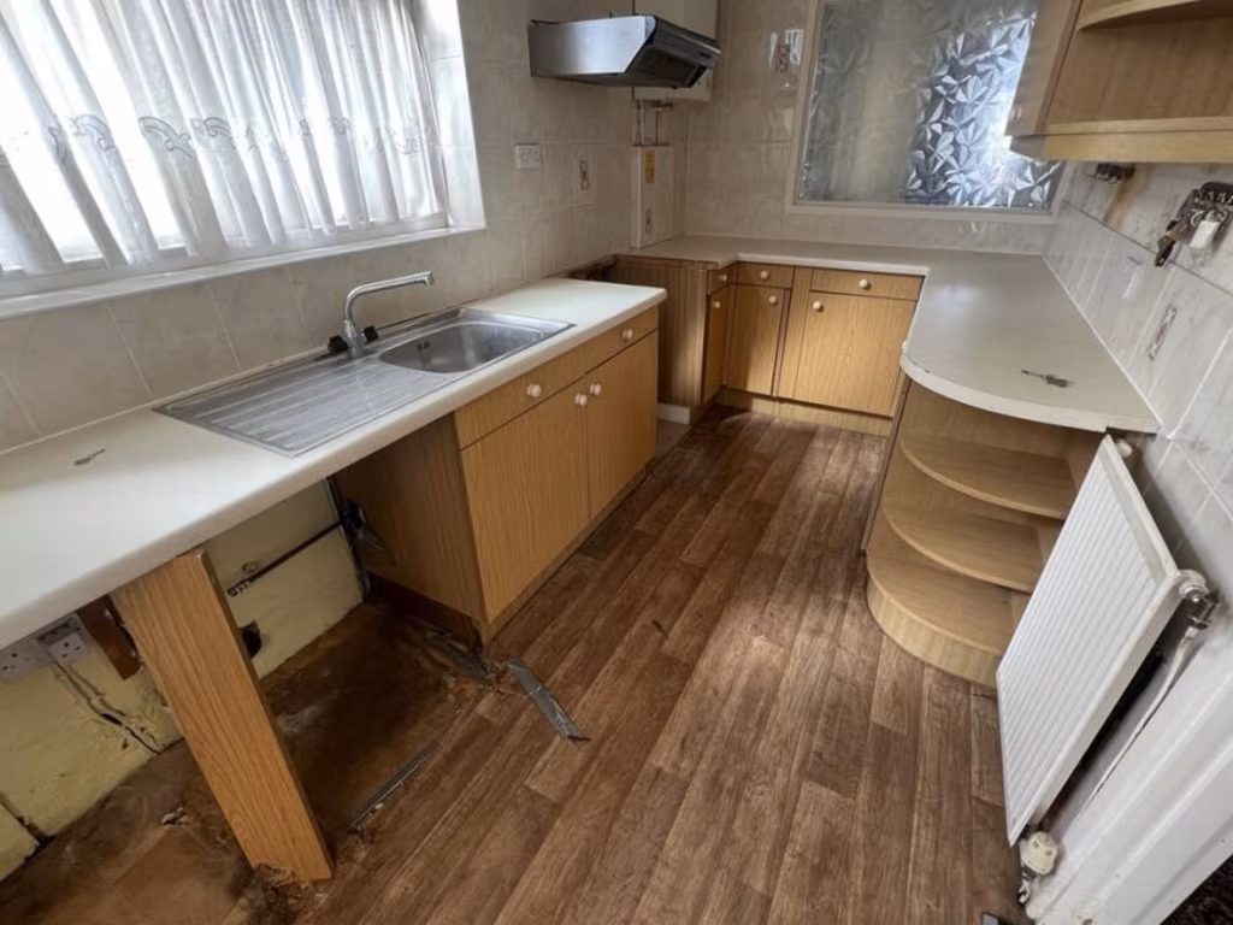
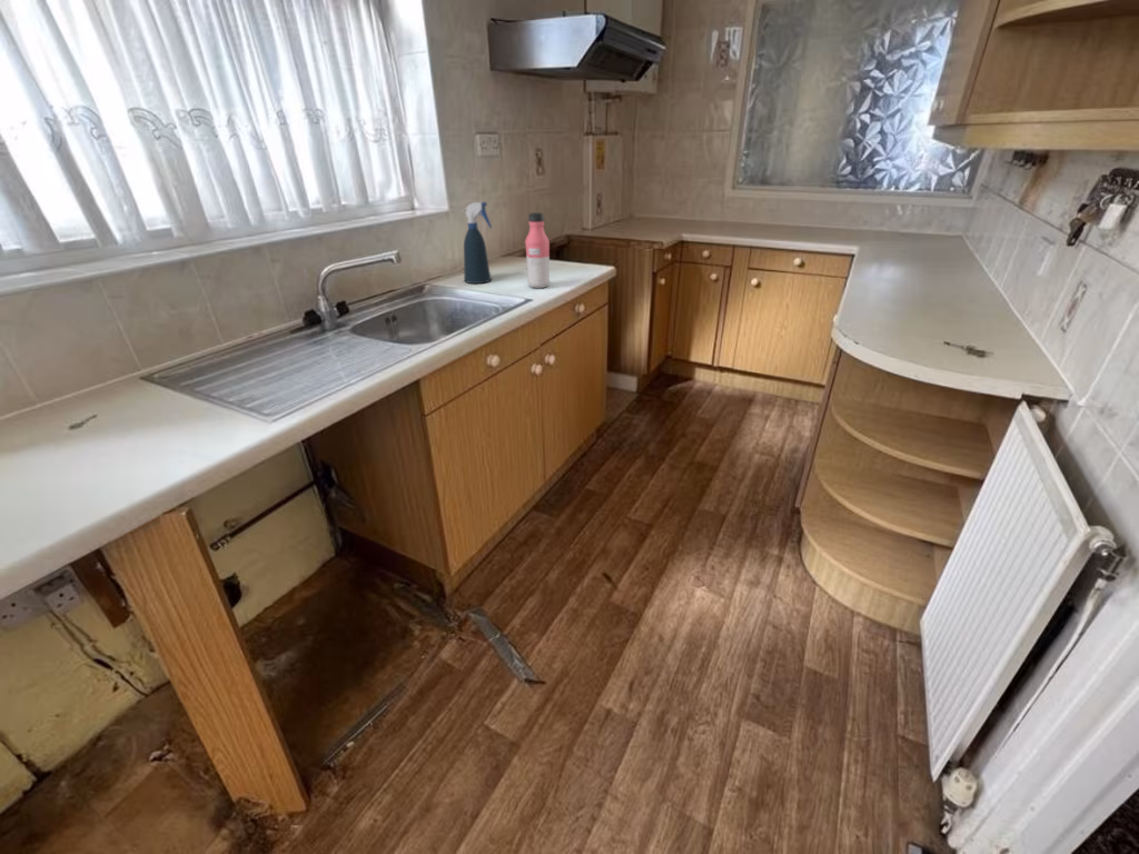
+ water bottle [524,211,552,289]
+ spray bottle [460,201,493,285]
